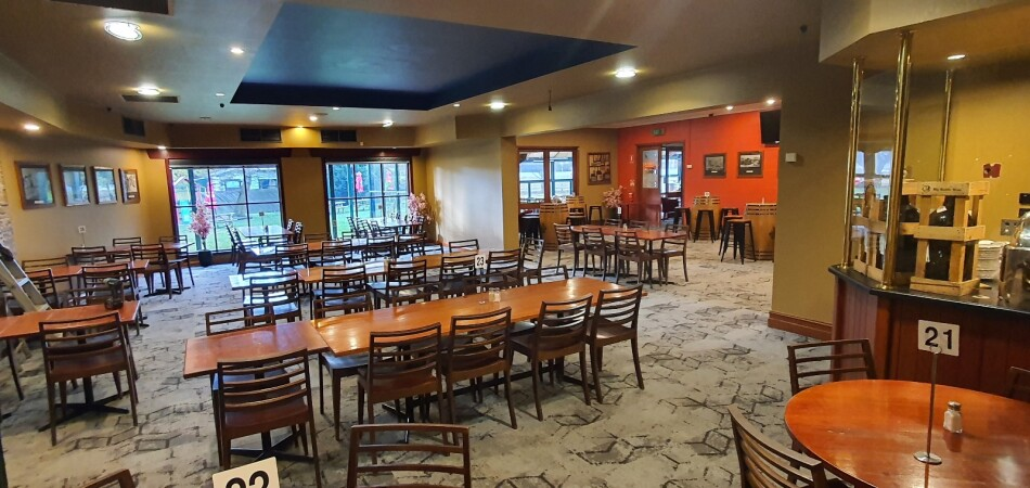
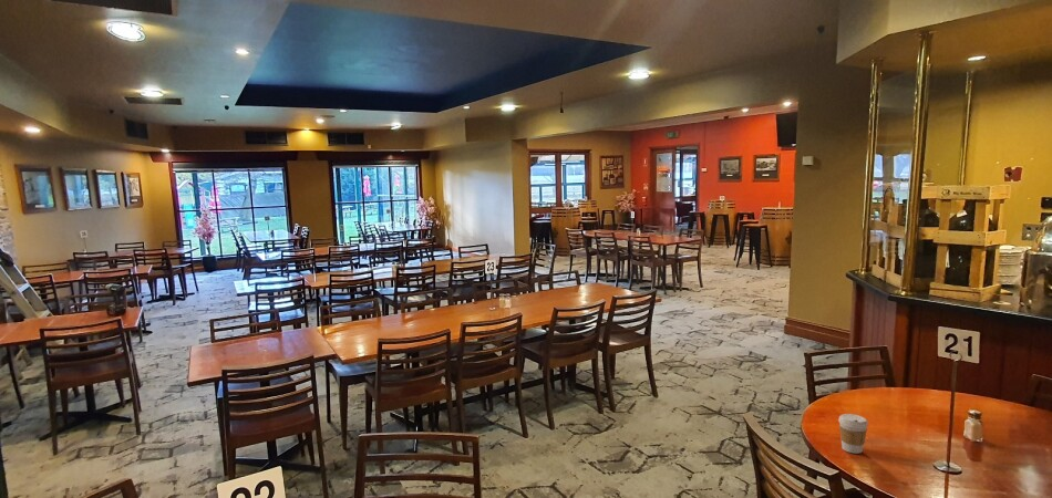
+ coffee cup [838,413,869,455]
